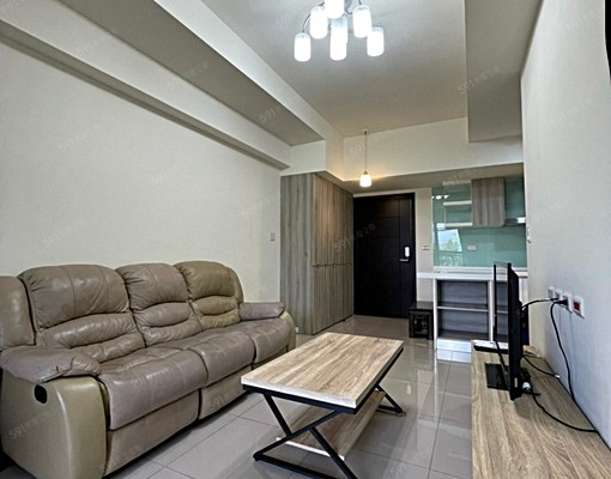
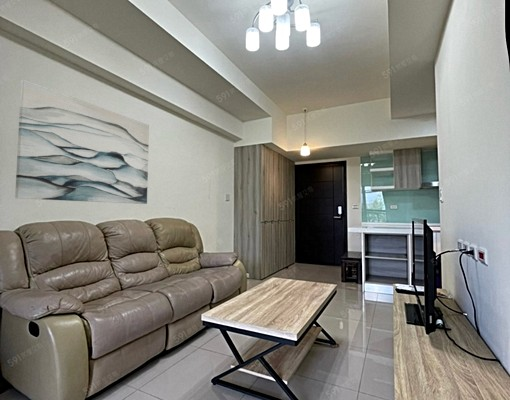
+ wall art [14,79,150,205]
